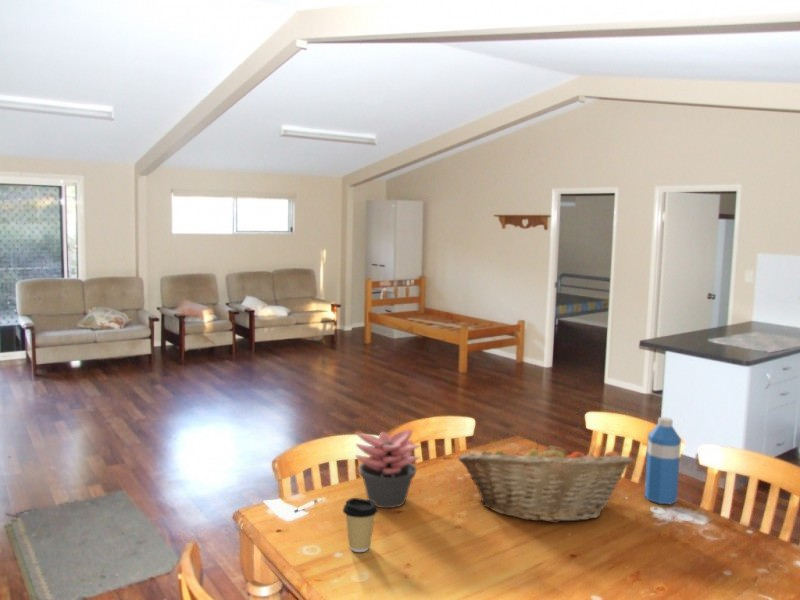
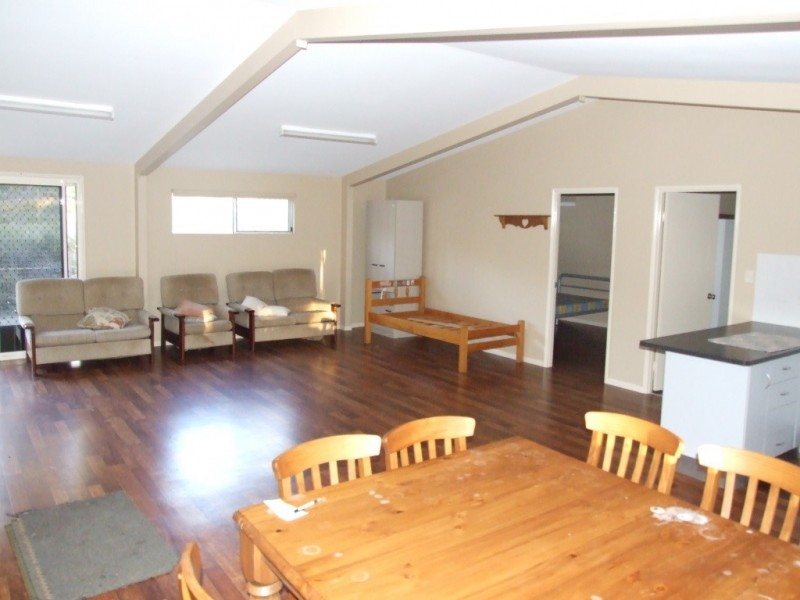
- water bottle [644,416,682,505]
- fruit basket [457,439,633,524]
- coffee cup [342,497,379,553]
- succulent plant [354,428,421,509]
